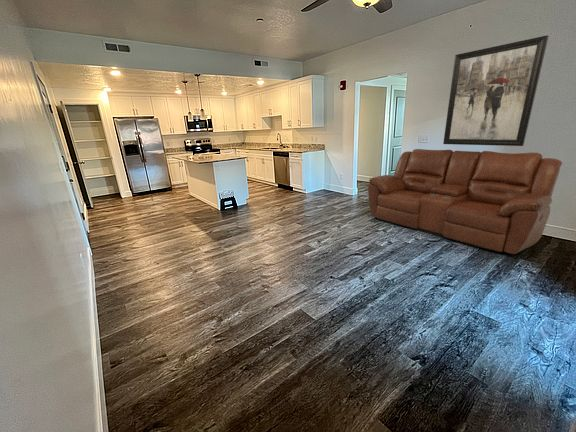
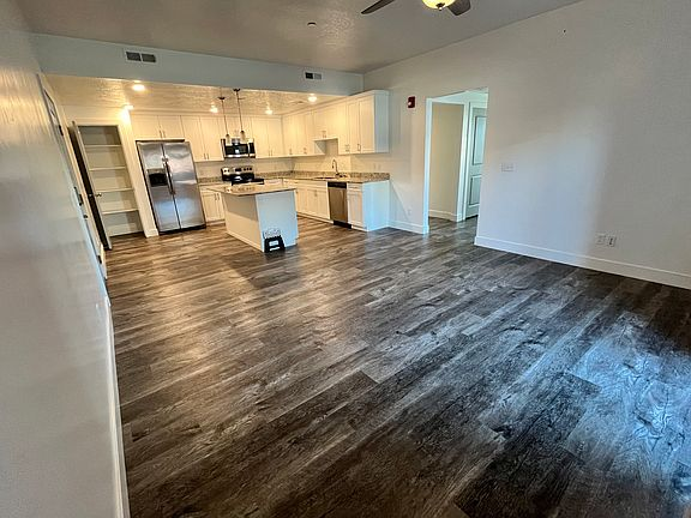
- sofa [367,148,563,255]
- wall art [442,34,550,147]
